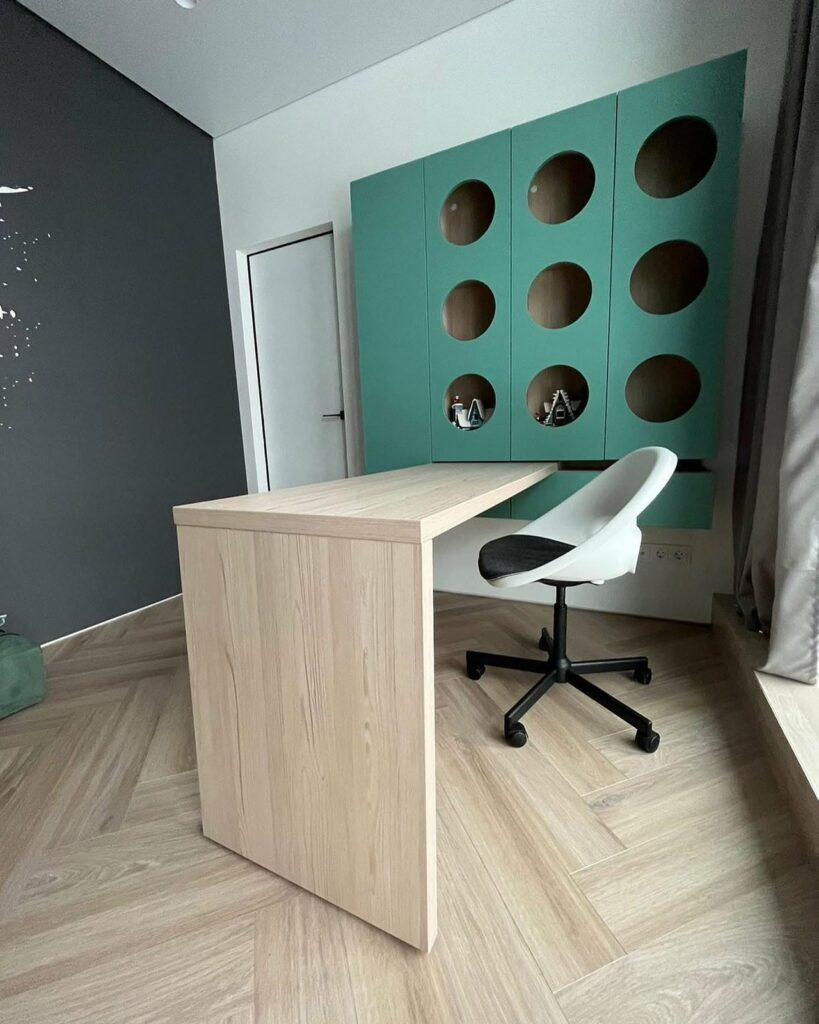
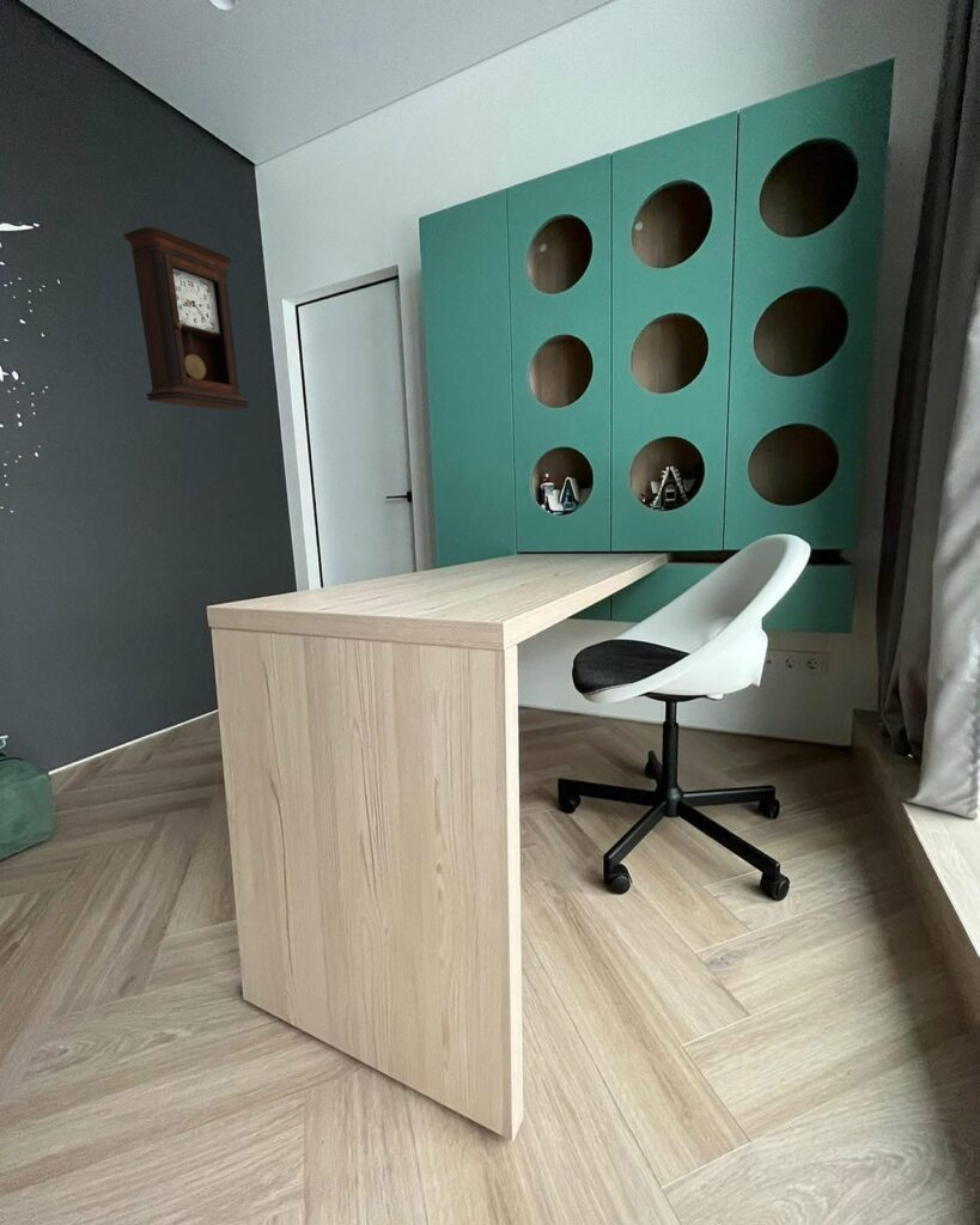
+ pendulum clock [122,226,251,412]
